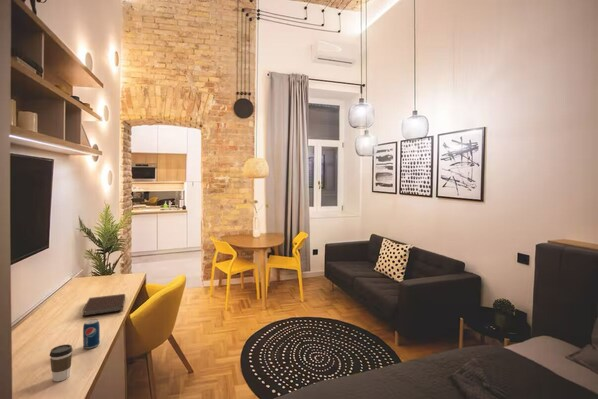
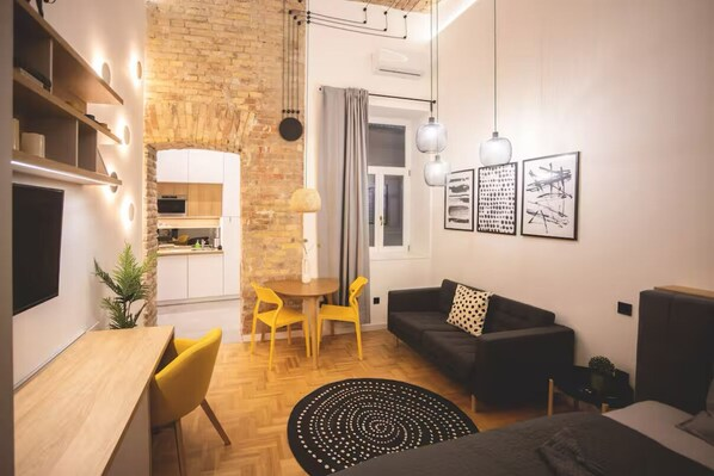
- beverage can [82,318,101,350]
- notebook [82,293,126,317]
- coffee cup [49,344,74,382]
